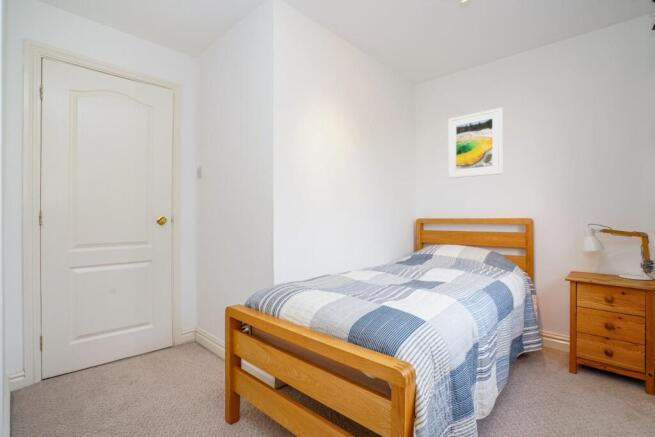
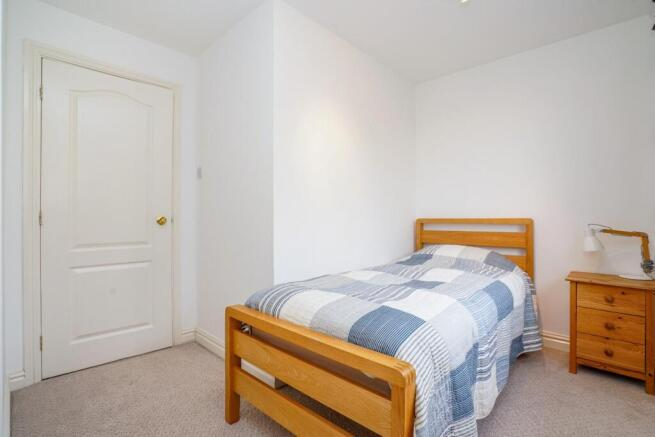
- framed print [447,107,504,179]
